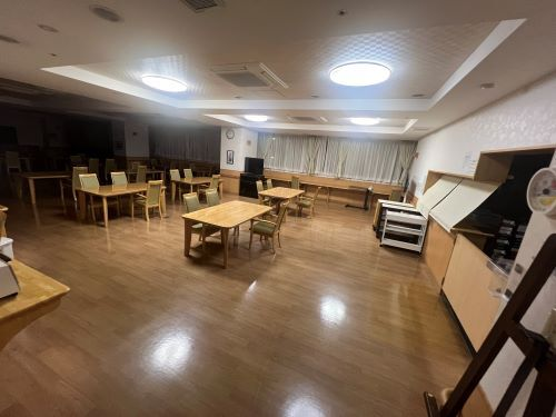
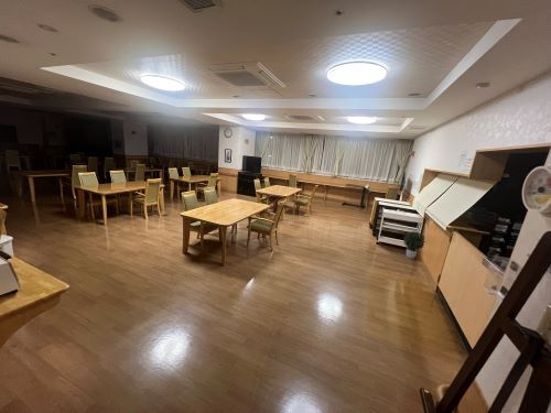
+ potted plant [402,230,426,260]
